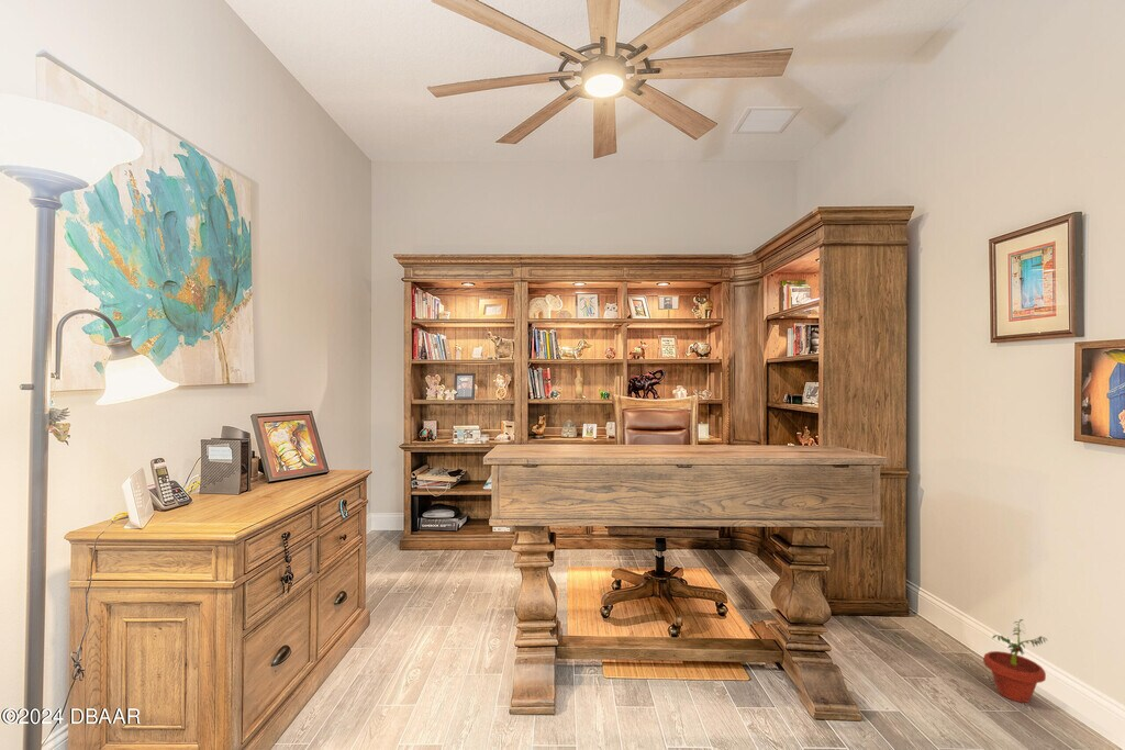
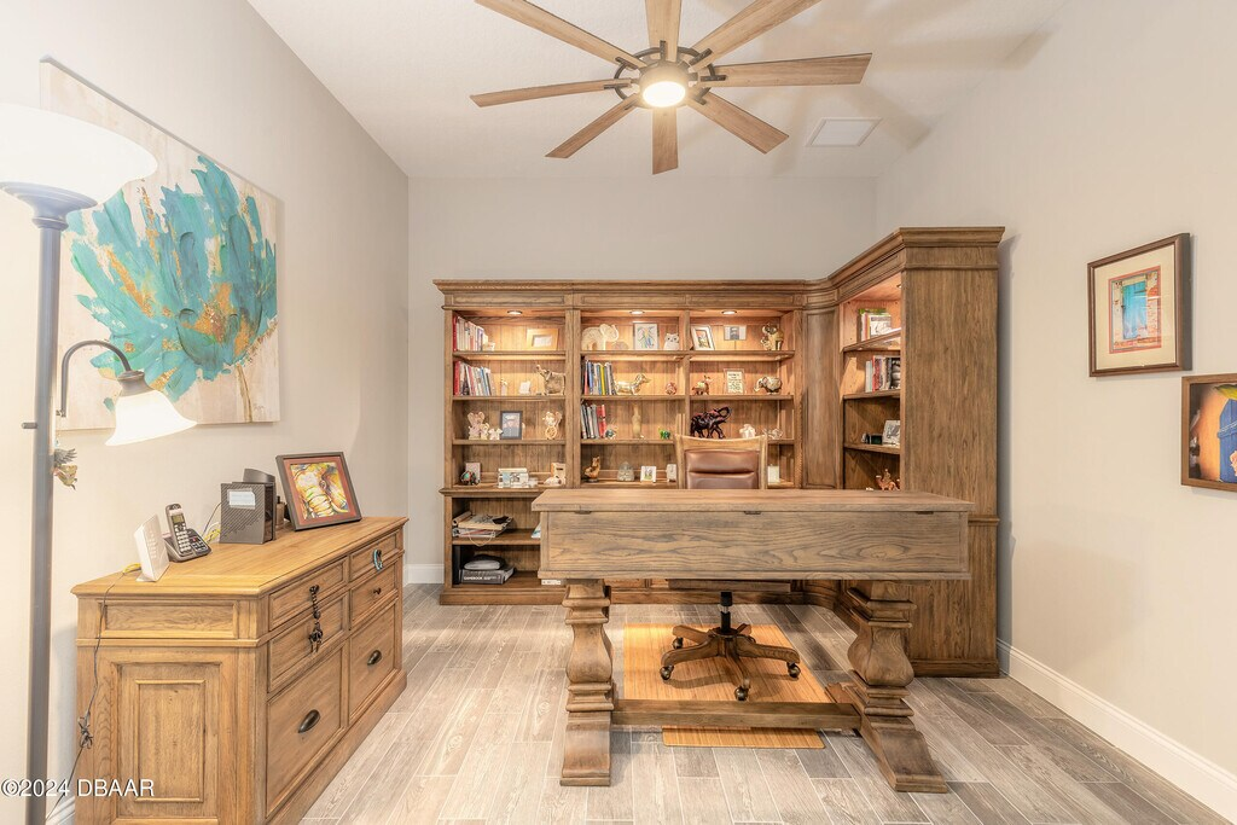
- potted plant [982,618,1048,704]
